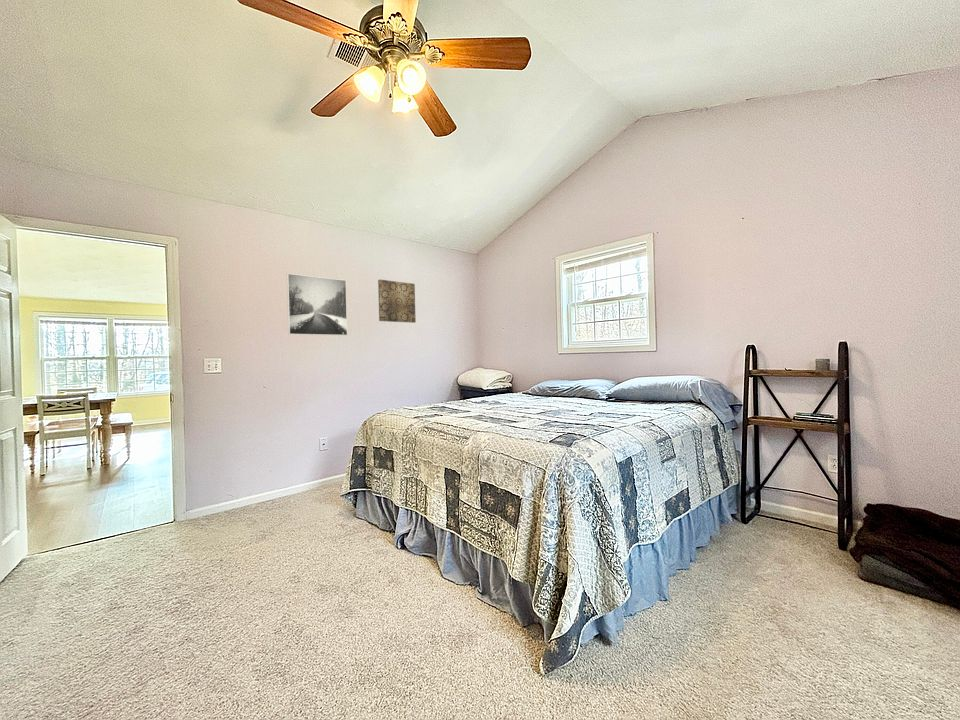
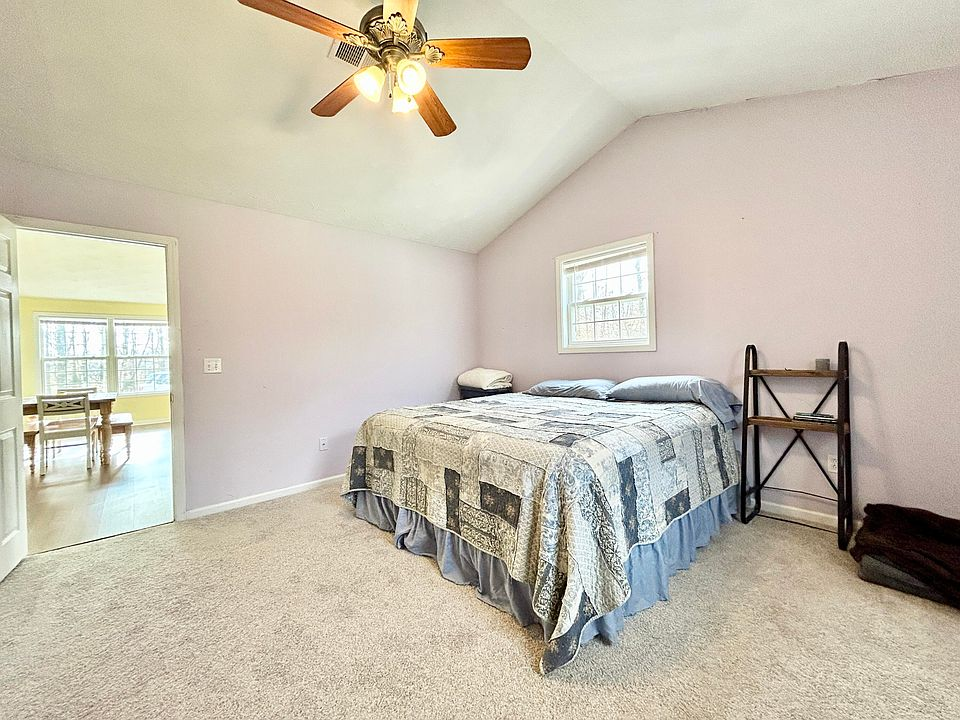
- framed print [286,273,348,336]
- wall art [377,279,417,324]
